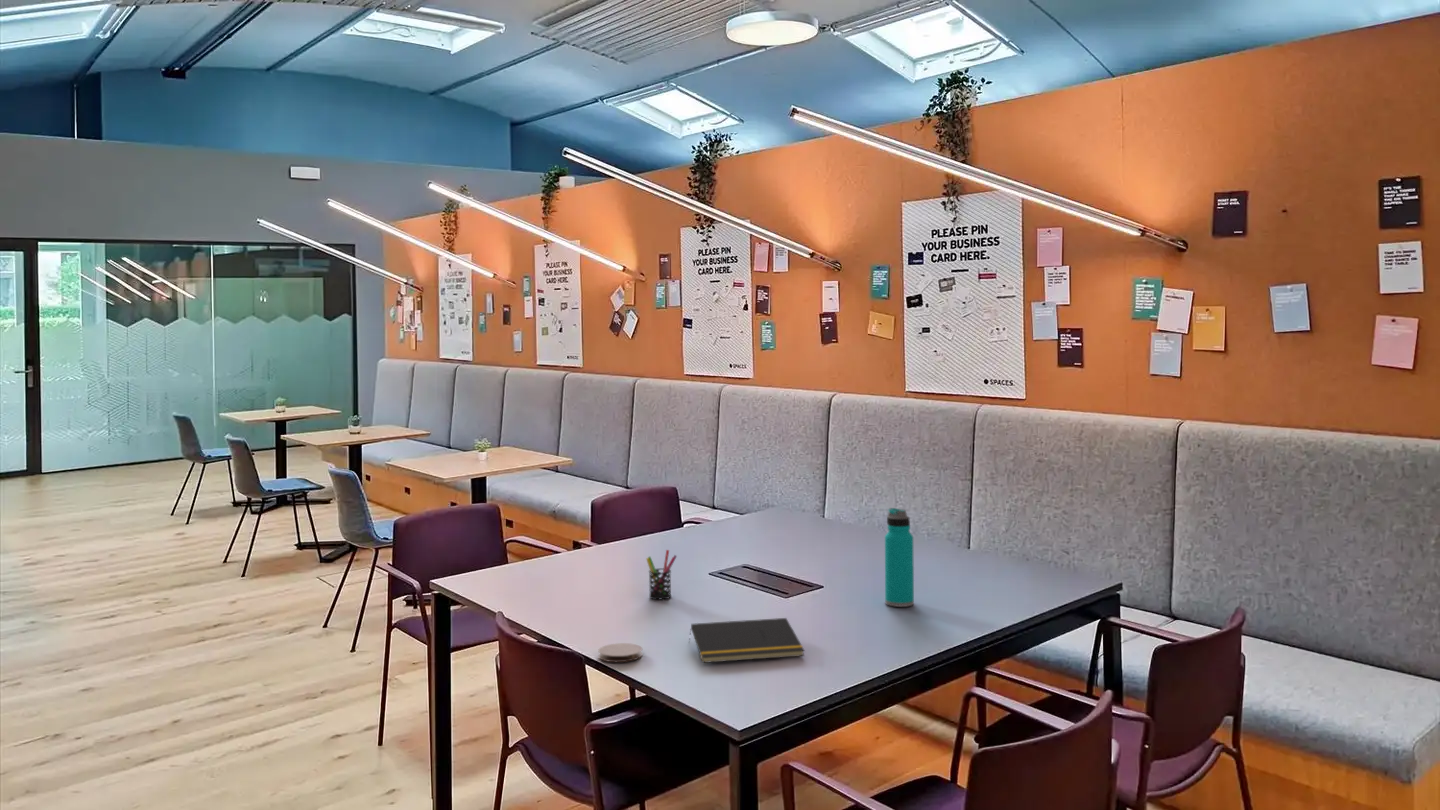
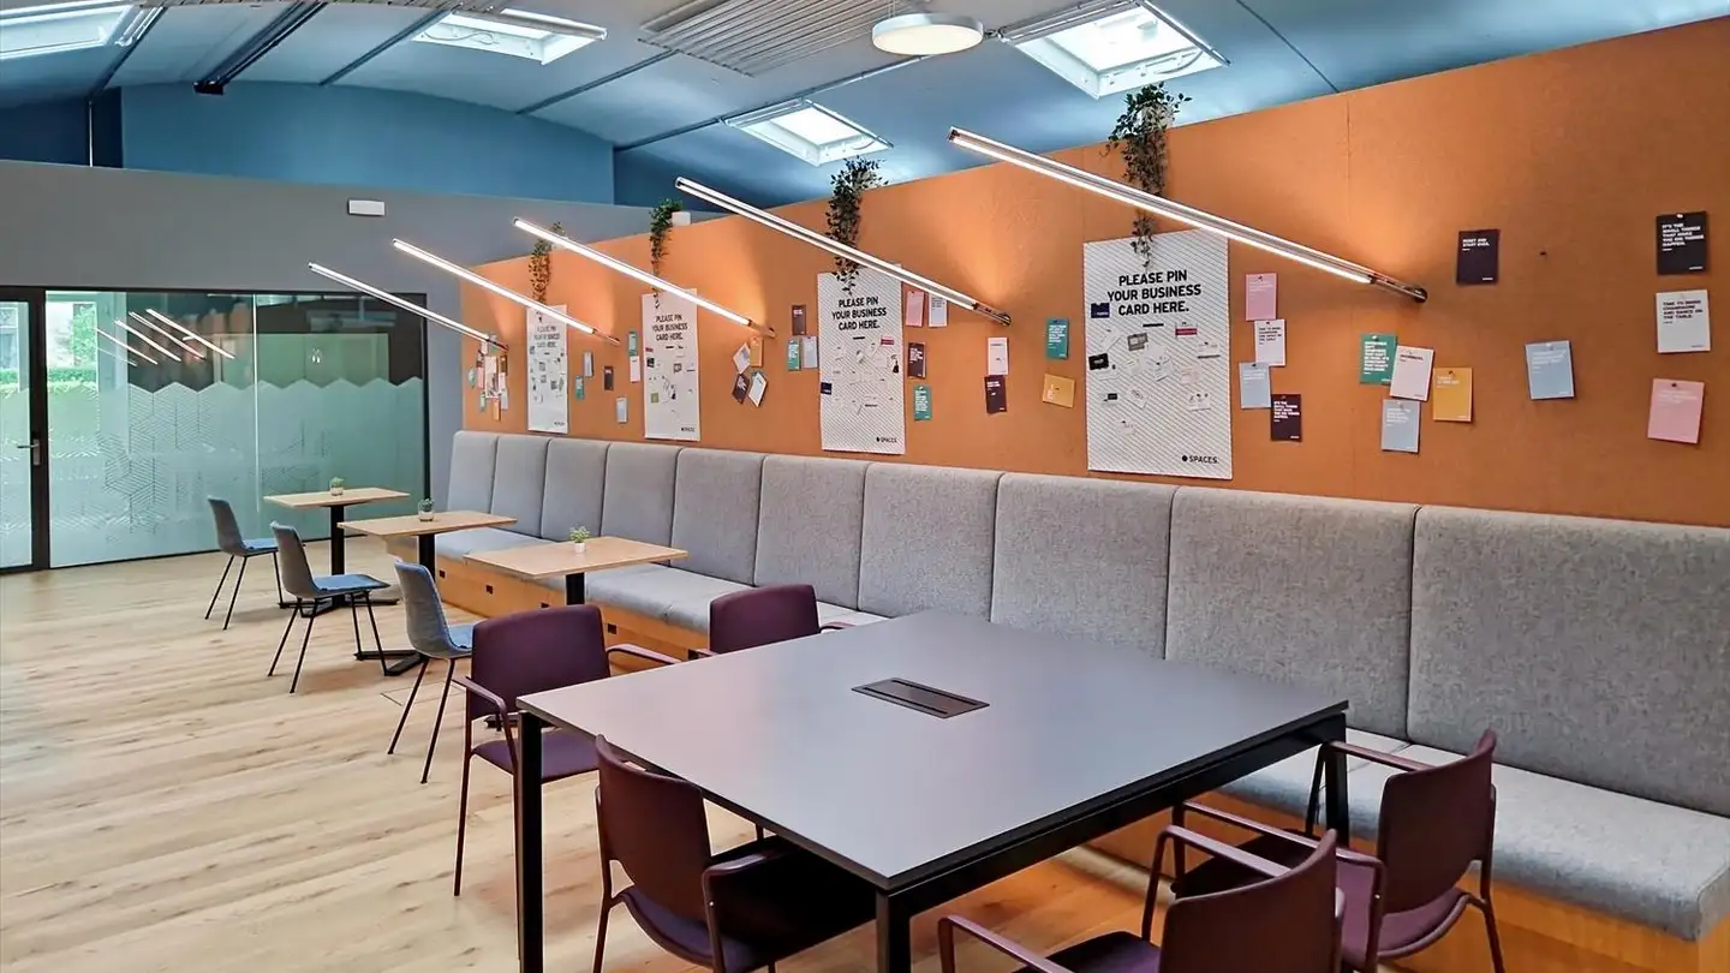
- pen holder [645,549,678,600]
- coaster [597,642,643,663]
- water bottle [884,507,915,608]
- notepad [688,617,805,664]
